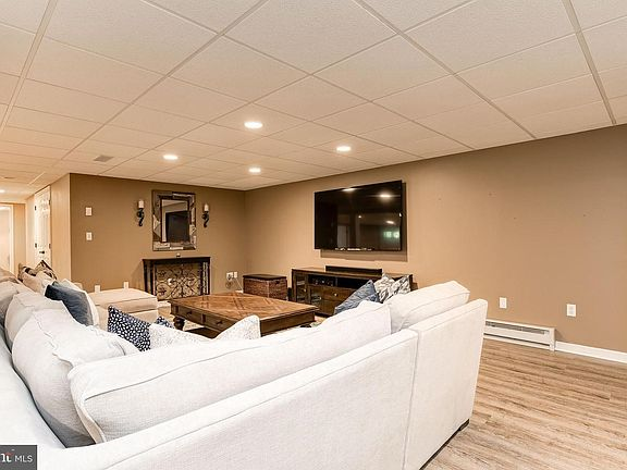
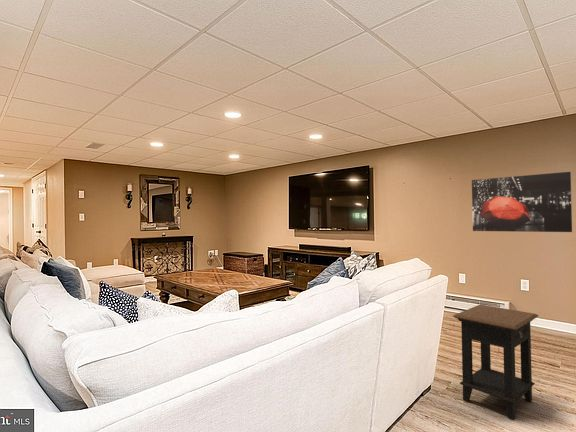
+ side table [452,304,539,421]
+ wall art [471,171,573,233]
